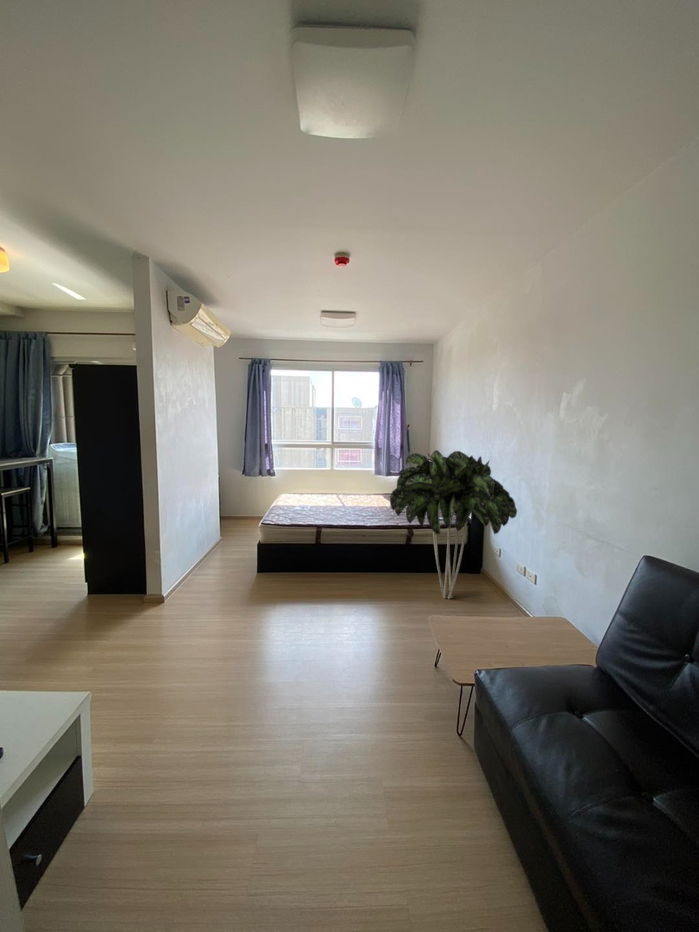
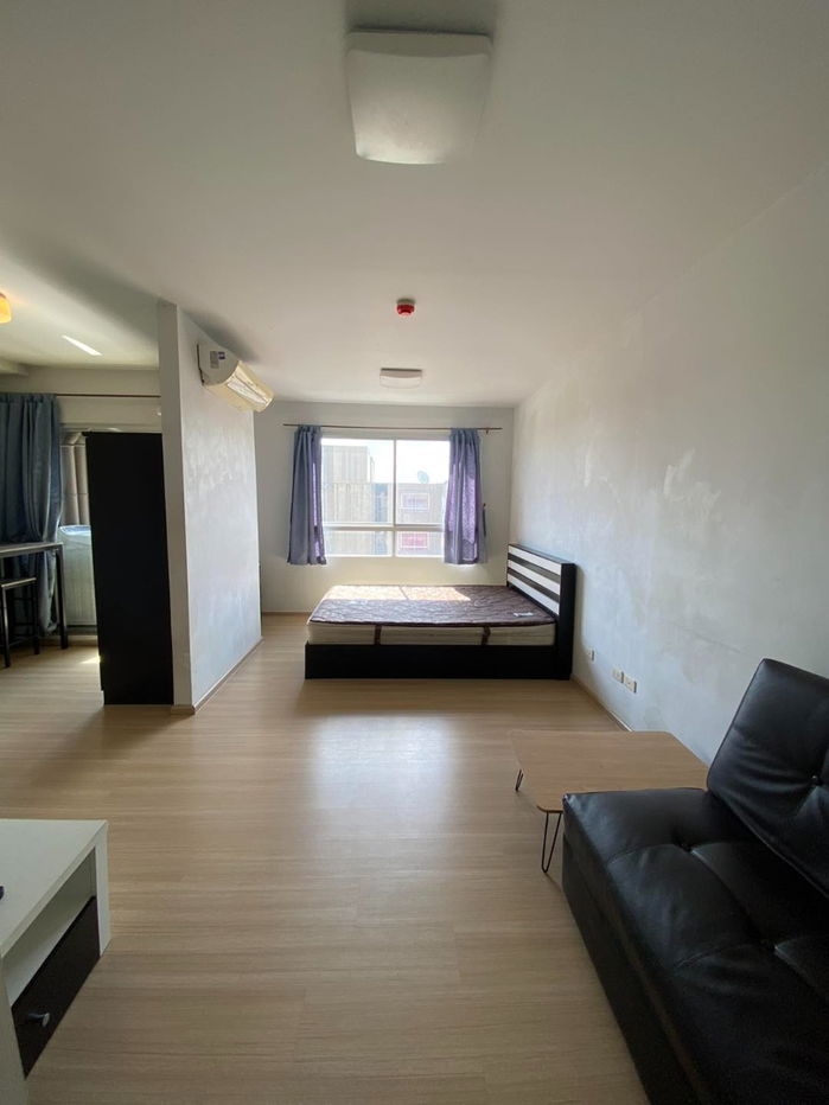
- indoor plant [389,449,518,600]
